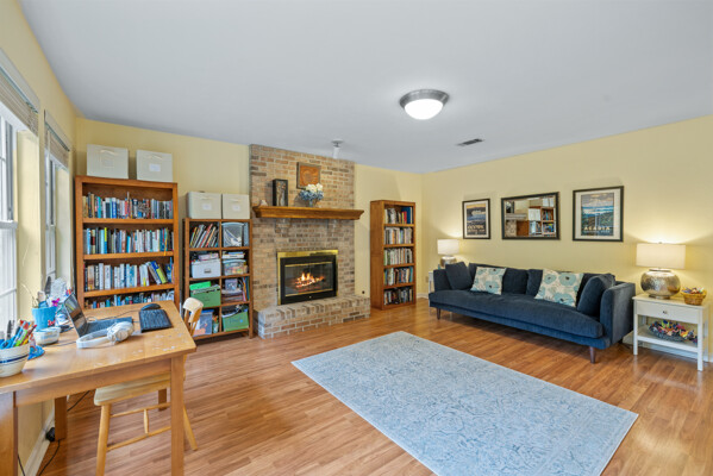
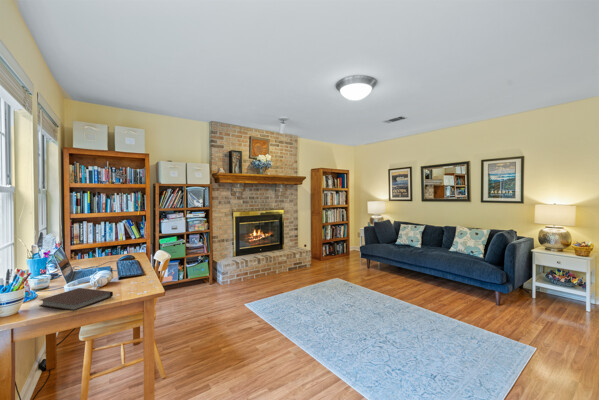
+ notebook [38,287,114,312]
